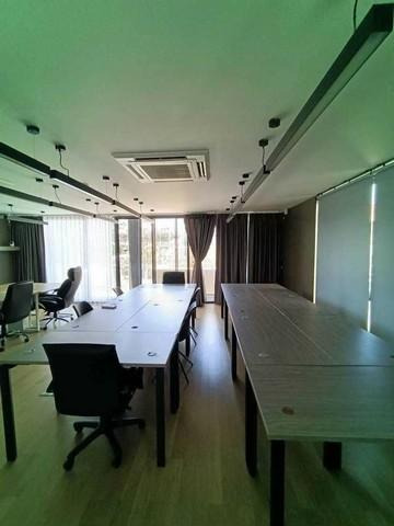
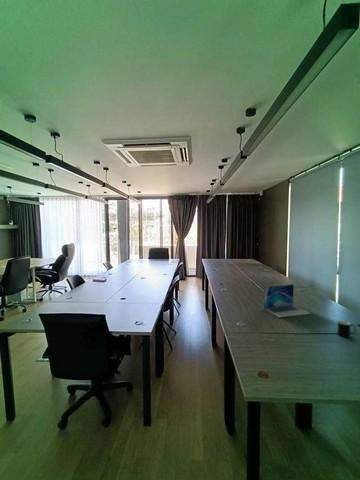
+ laptop [263,284,312,318]
+ cup [337,320,357,338]
